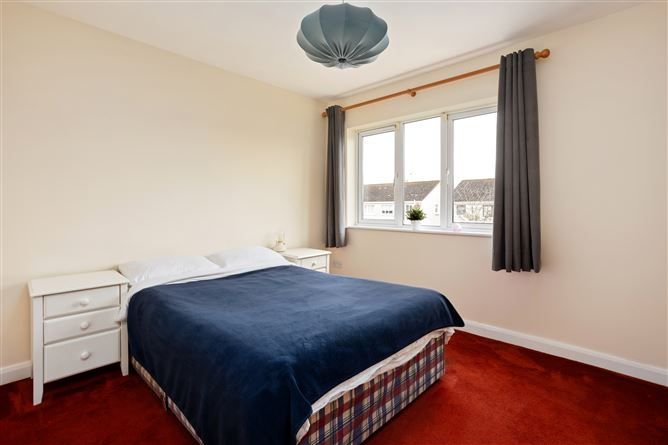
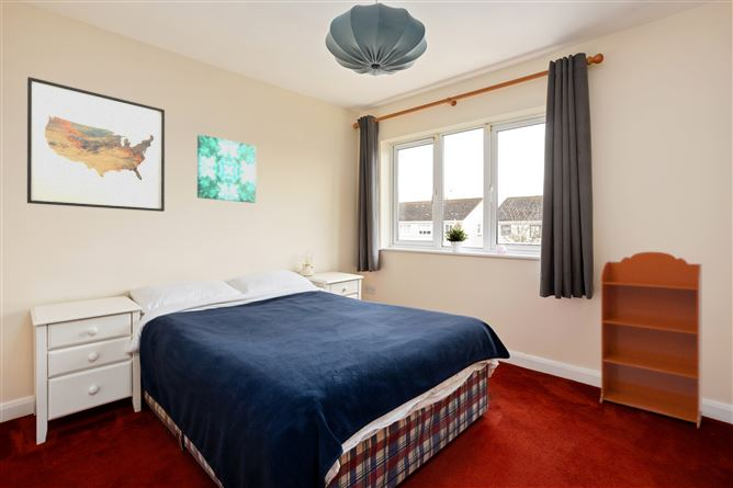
+ bookcase [599,251,703,430]
+ wall art [26,76,166,213]
+ wall art [196,134,257,204]
